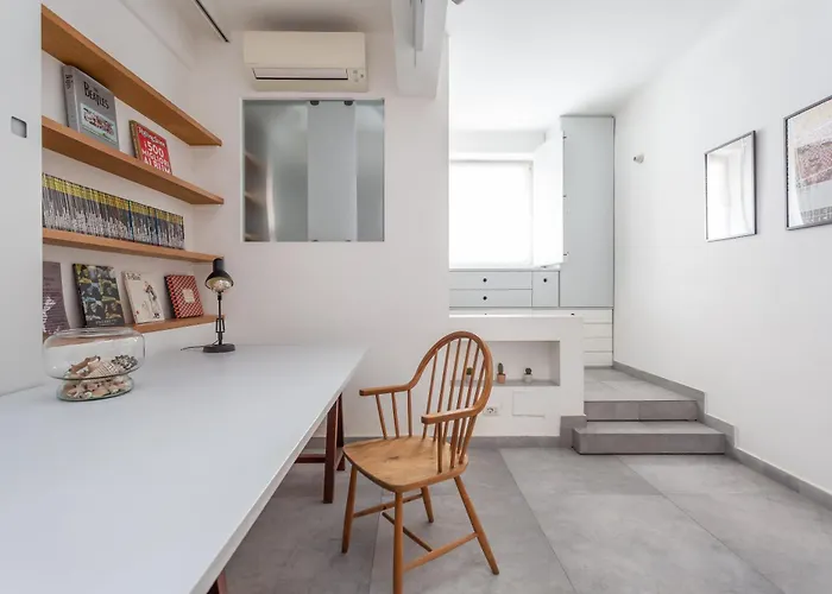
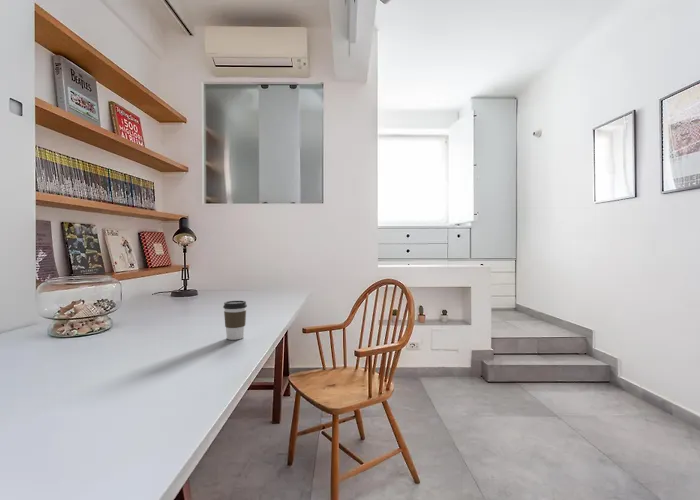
+ coffee cup [222,300,248,341]
